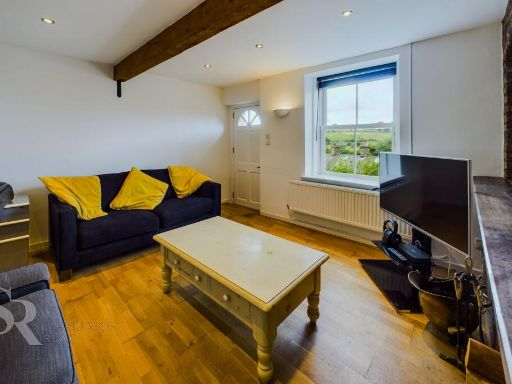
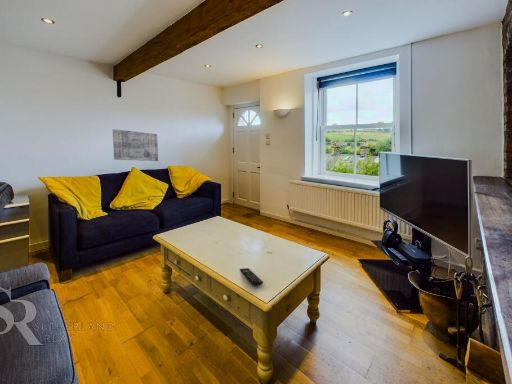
+ remote control [239,267,264,287]
+ wall art [112,128,159,162]
